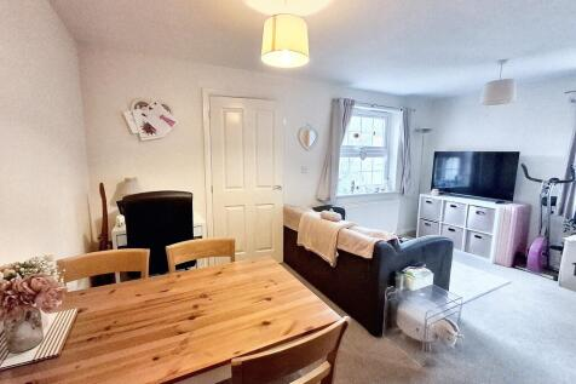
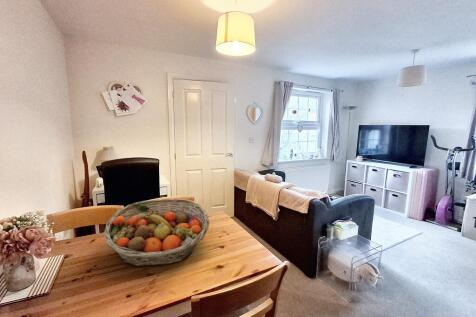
+ fruit basket [103,197,210,268]
